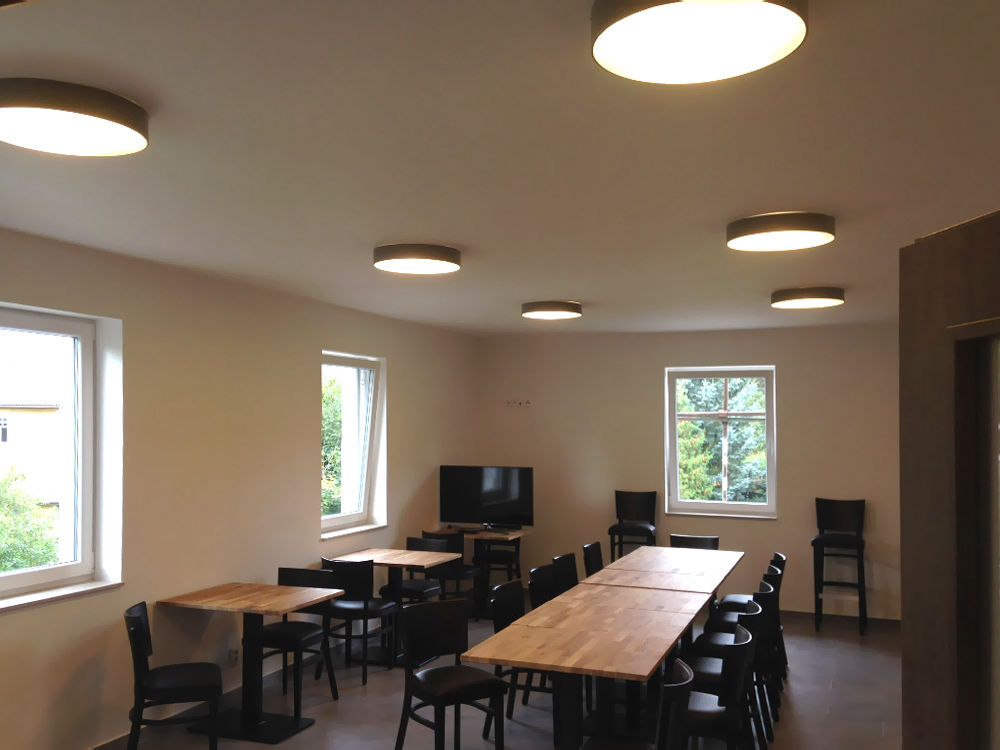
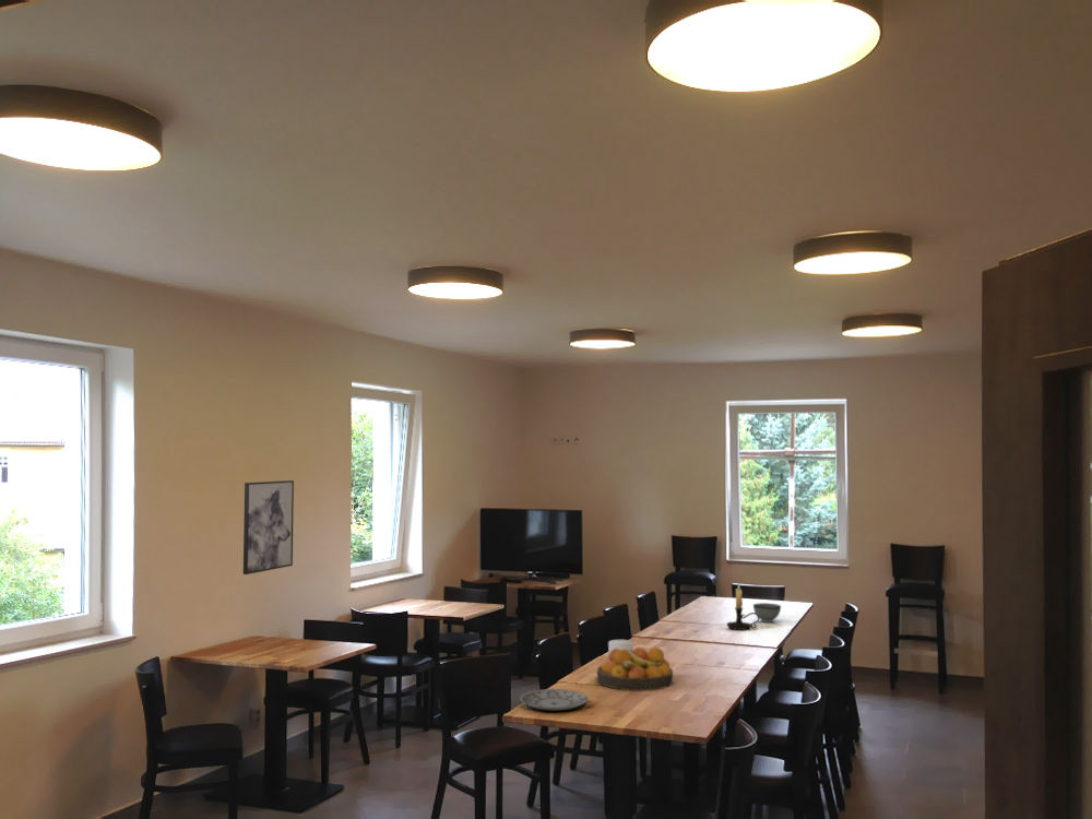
+ candle holder [726,582,760,631]
+ fruit bowl [596,646,674,691]
+ wall art [242,479,295,575]
+ bowl [752,602,782,624]
+ candle [607,639,634,663]
+ plate [519,688,590,711]
